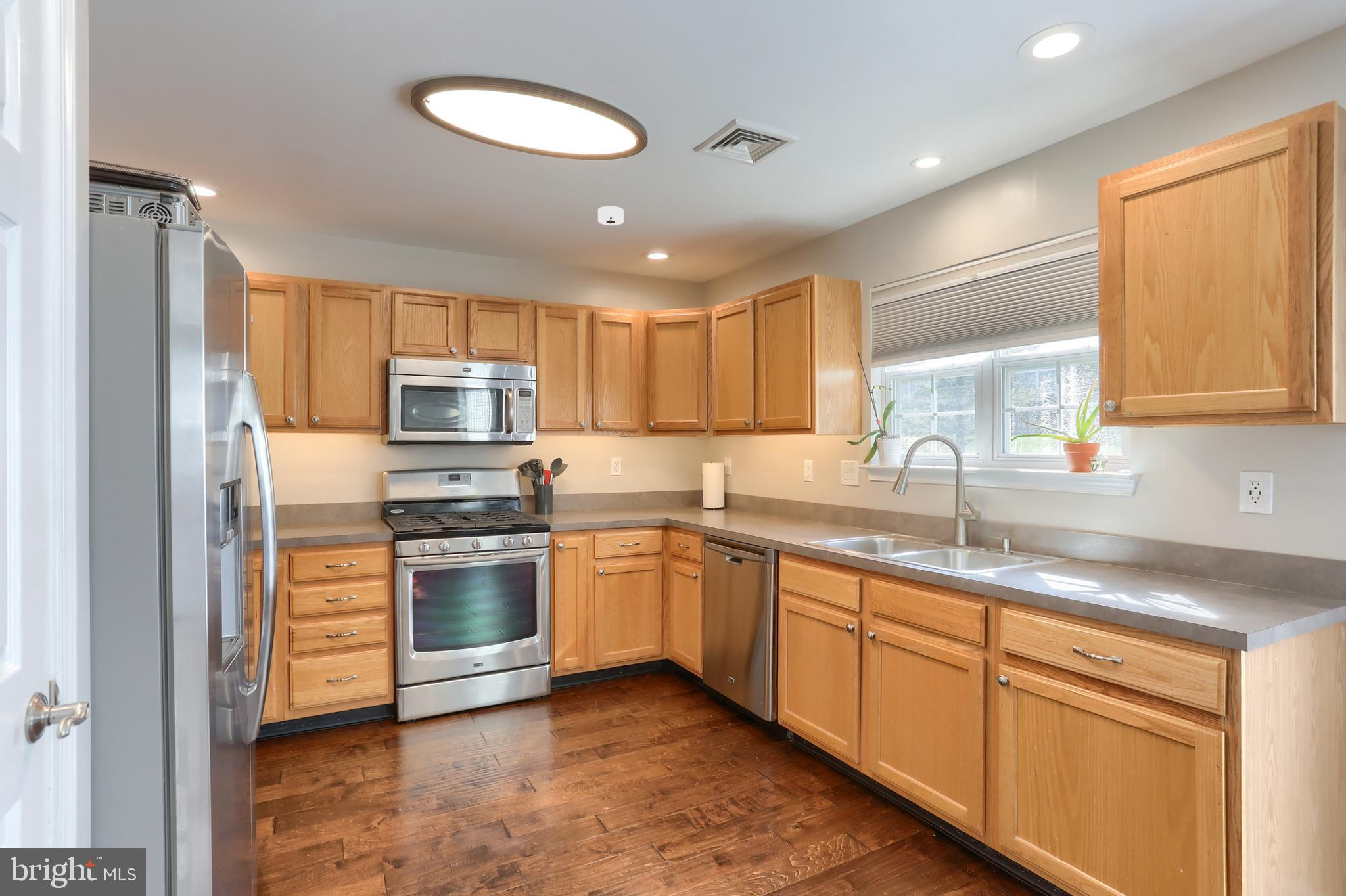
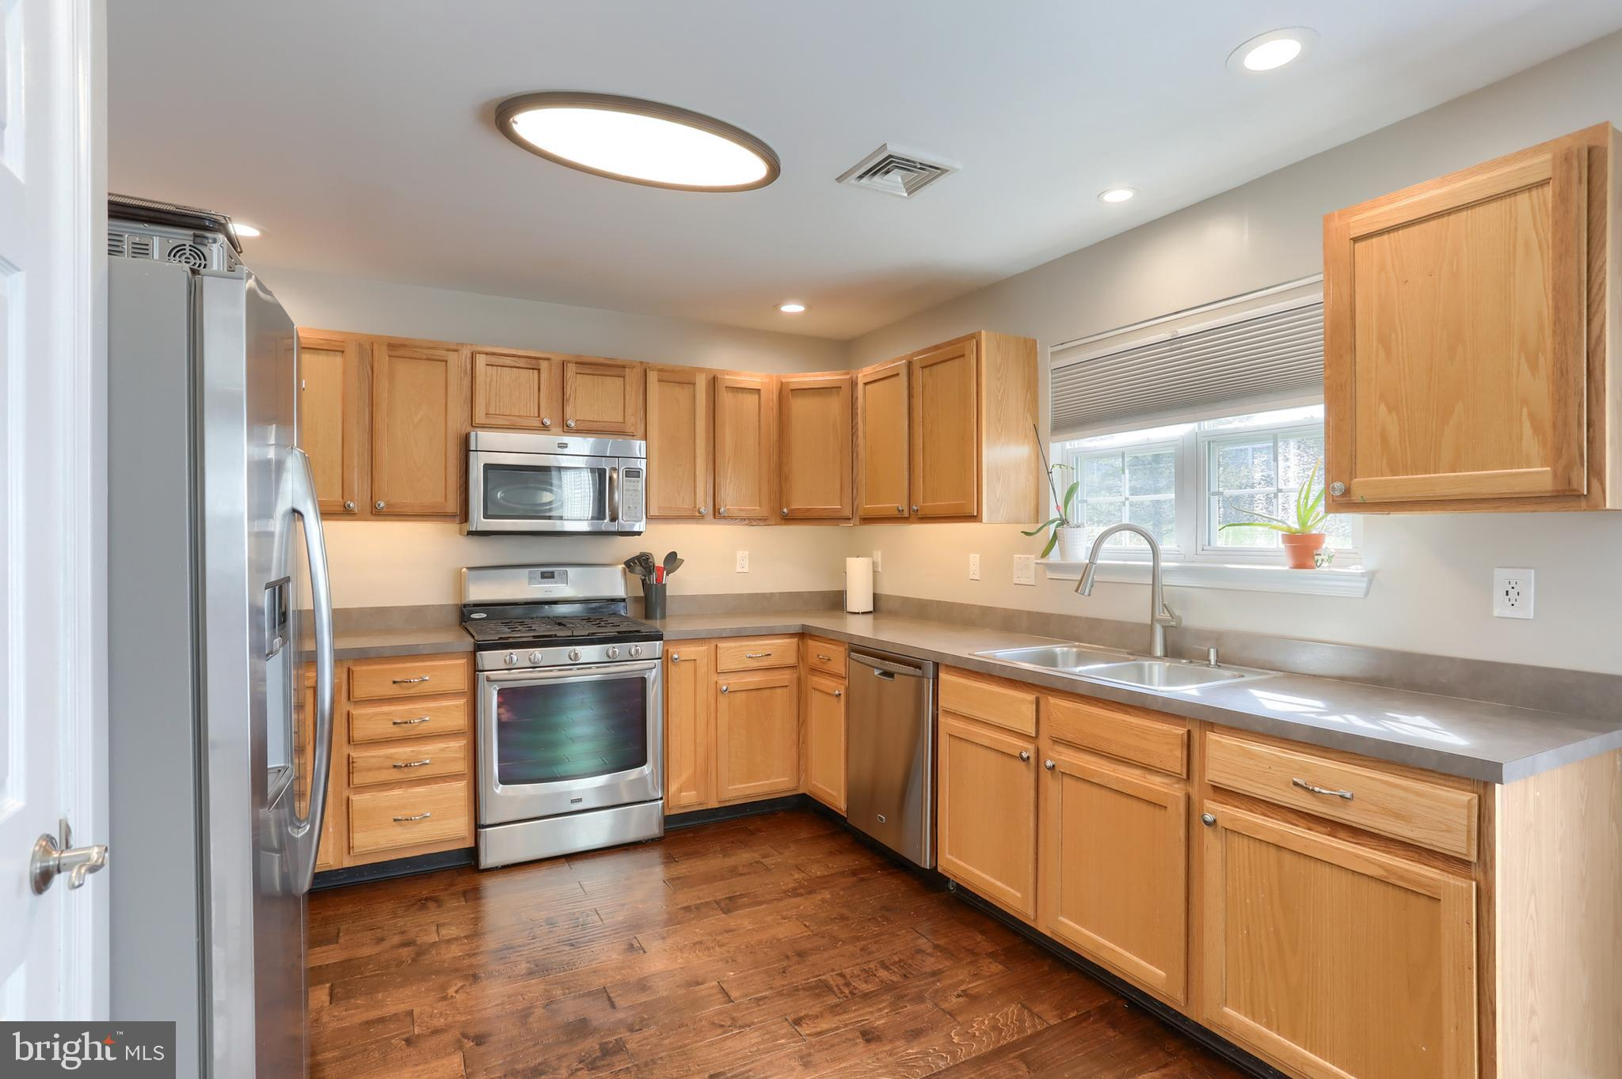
- smoke detector [597,205,624,226]
